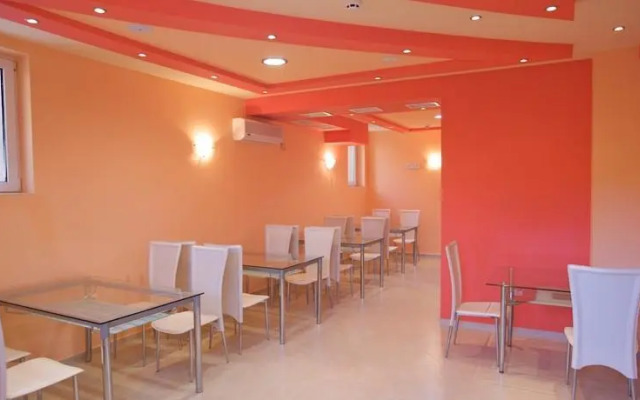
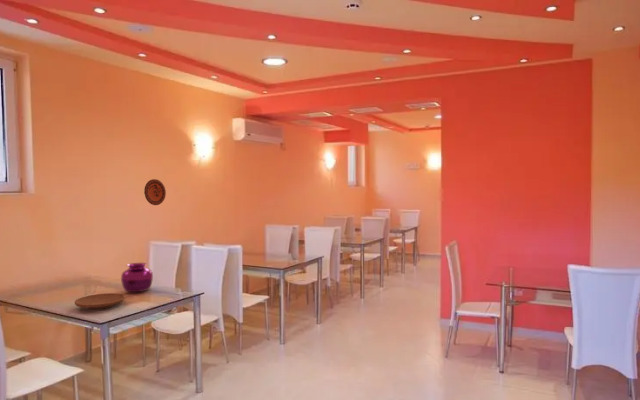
+ plate [74,292,126,310]
+ decorative plate [143,178,167,206]
+ vase [120,262,154,293]
